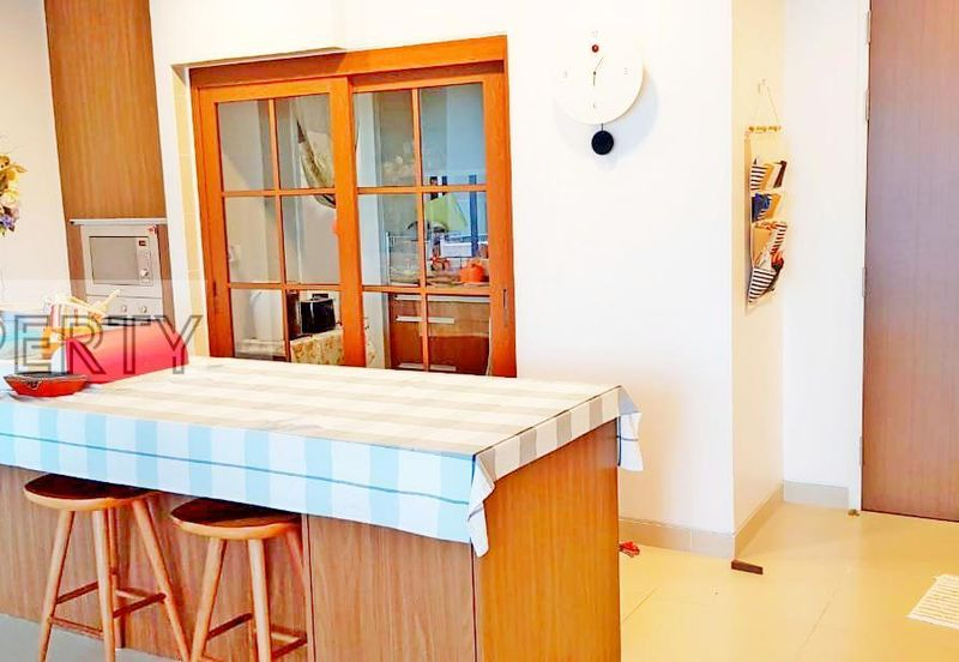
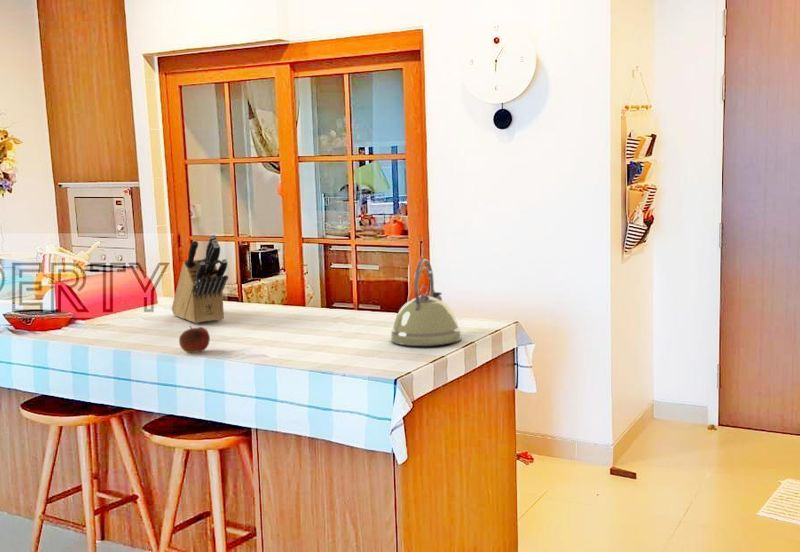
+ fruit [178,325,211,354]
+ kettle [389,258,463,347]
+ knife block [171,234,229,324]
